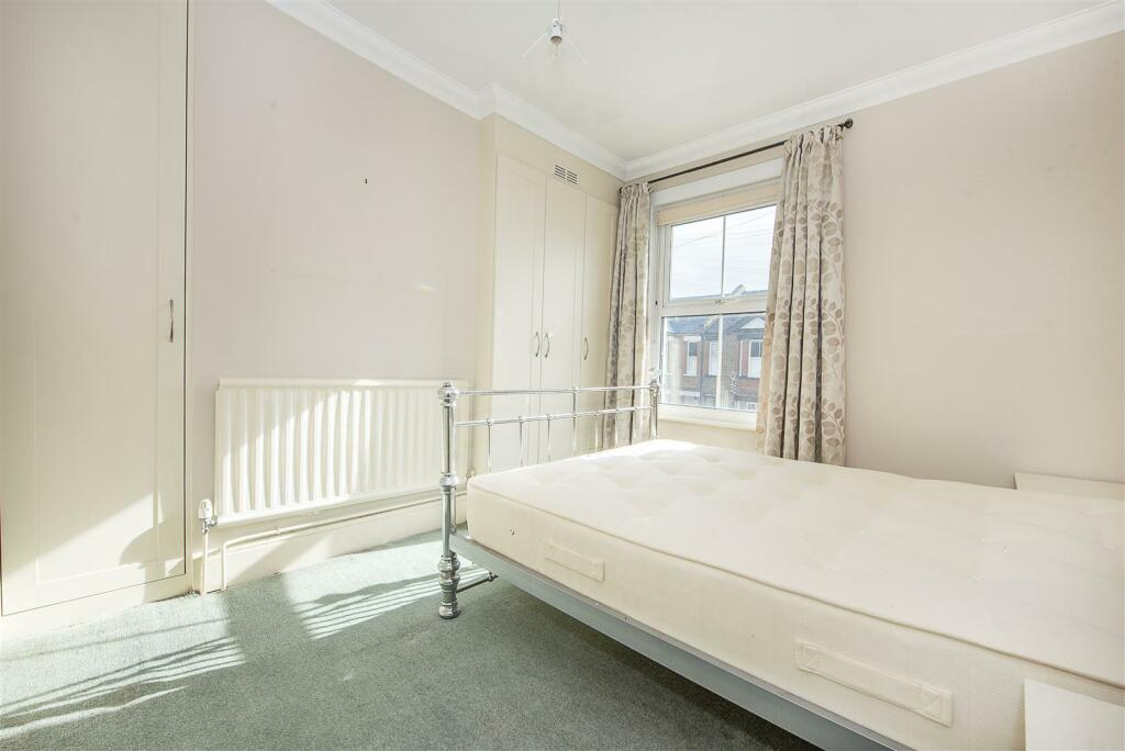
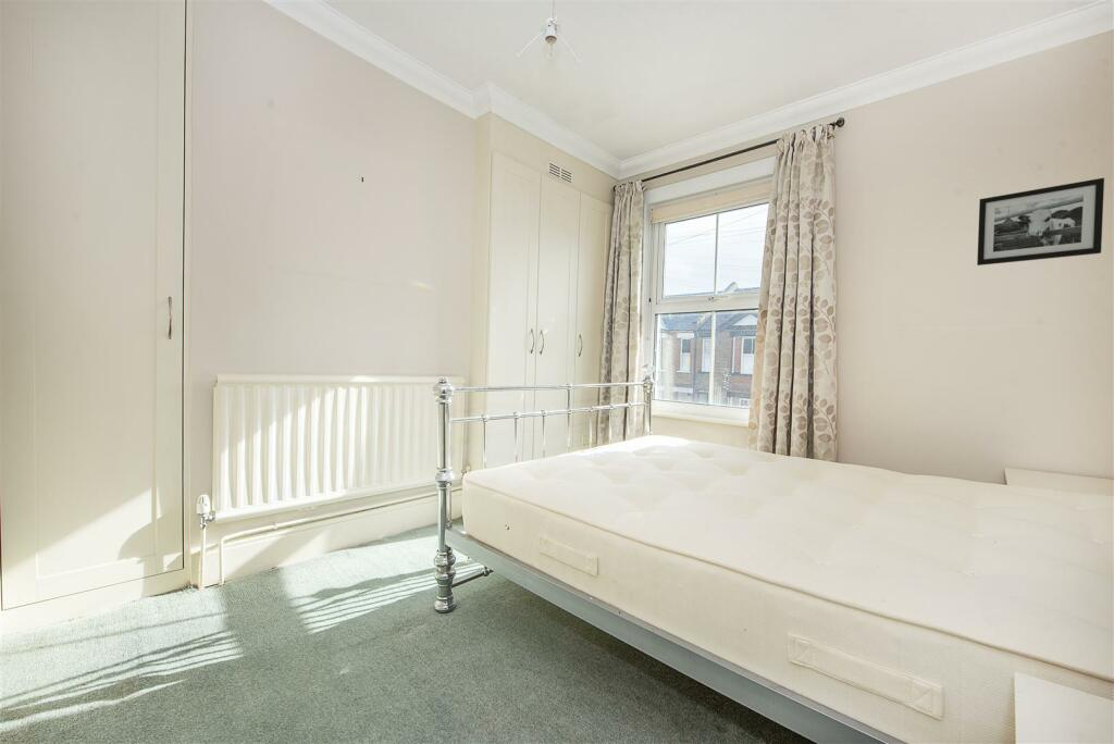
+ picture frame [976,176,1105,266]
